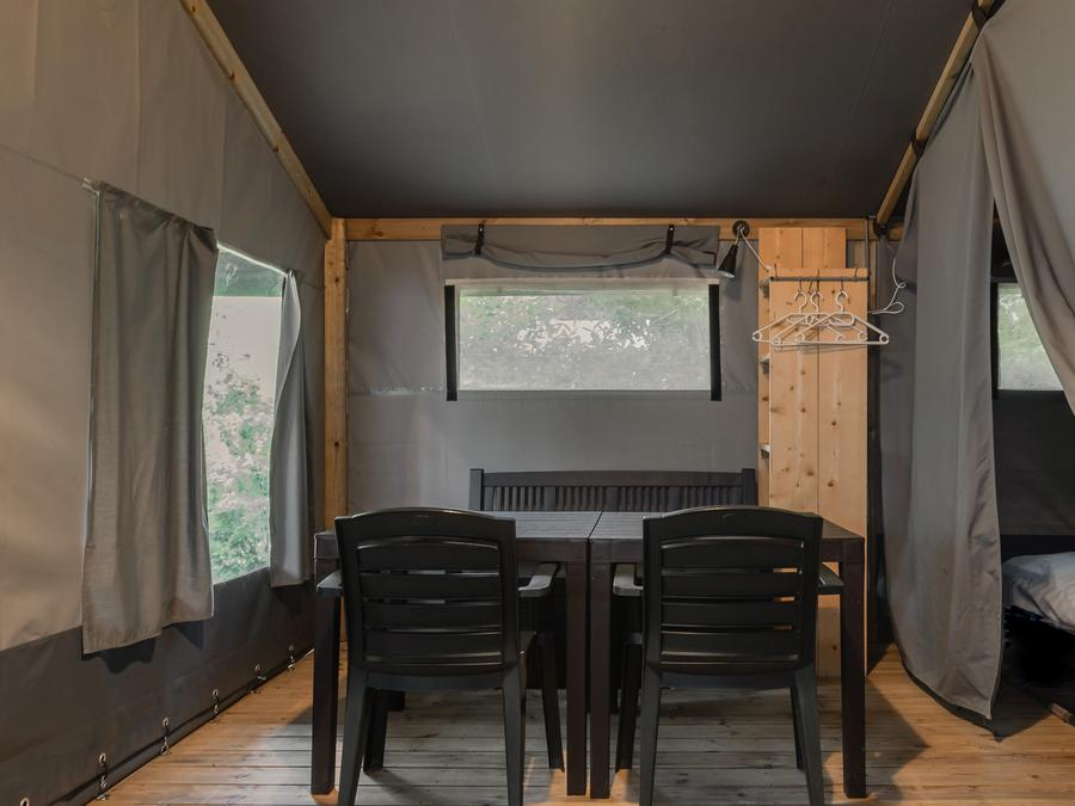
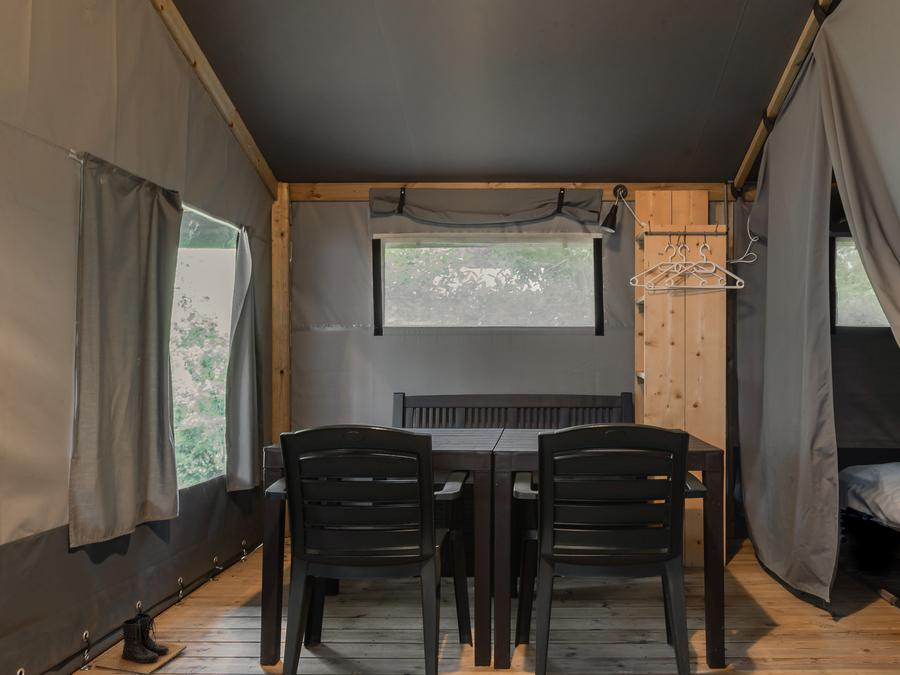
+ boots [94,612,188,675]
